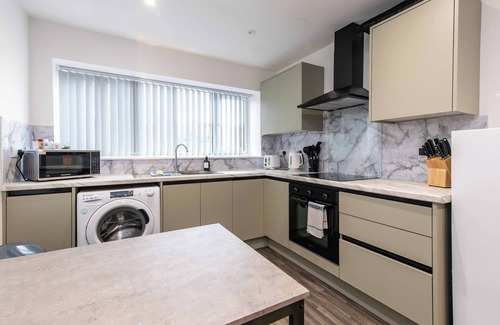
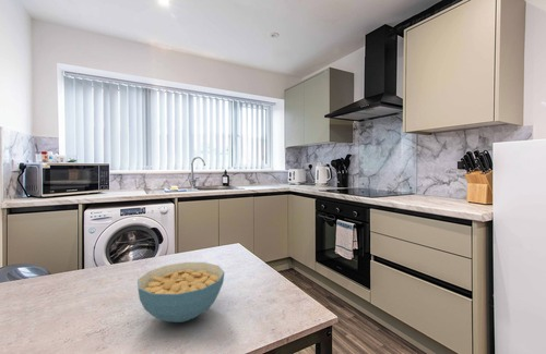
+ cereal bowl [136,261,225,324]
